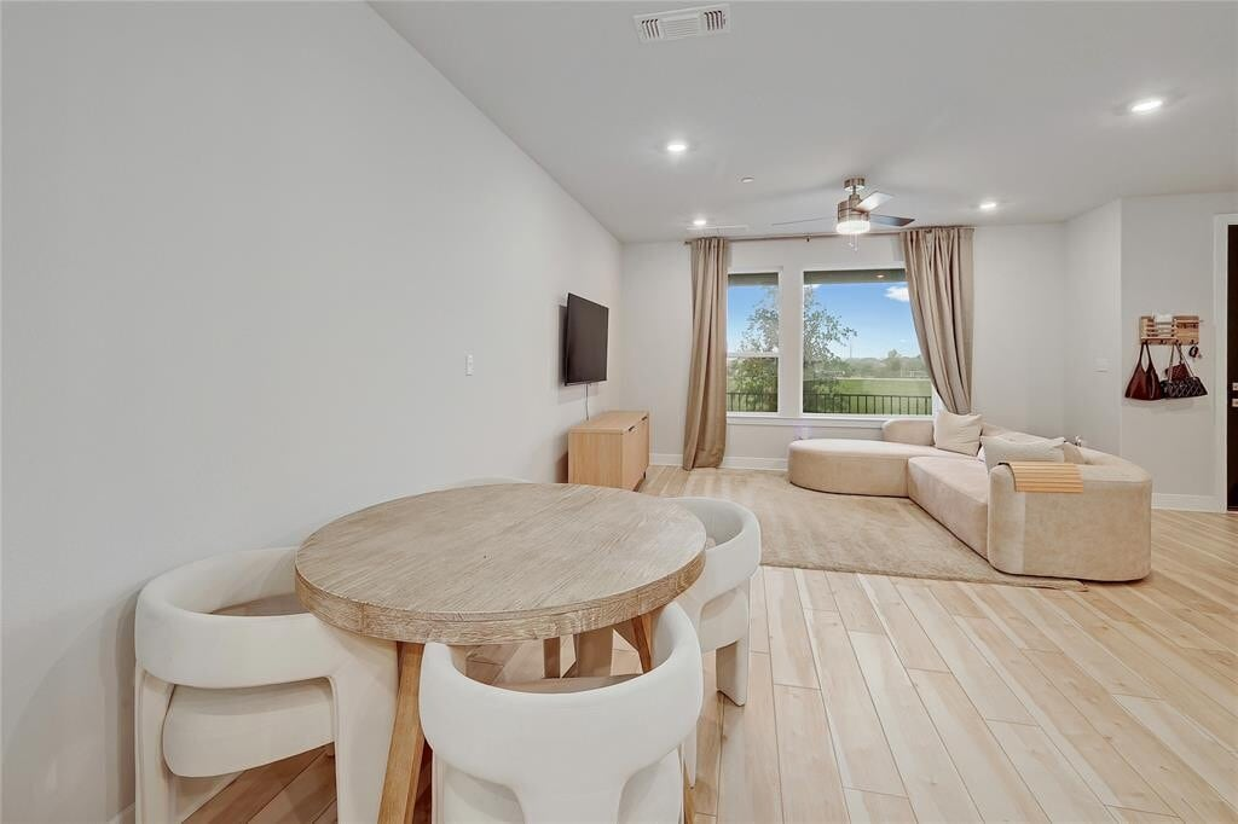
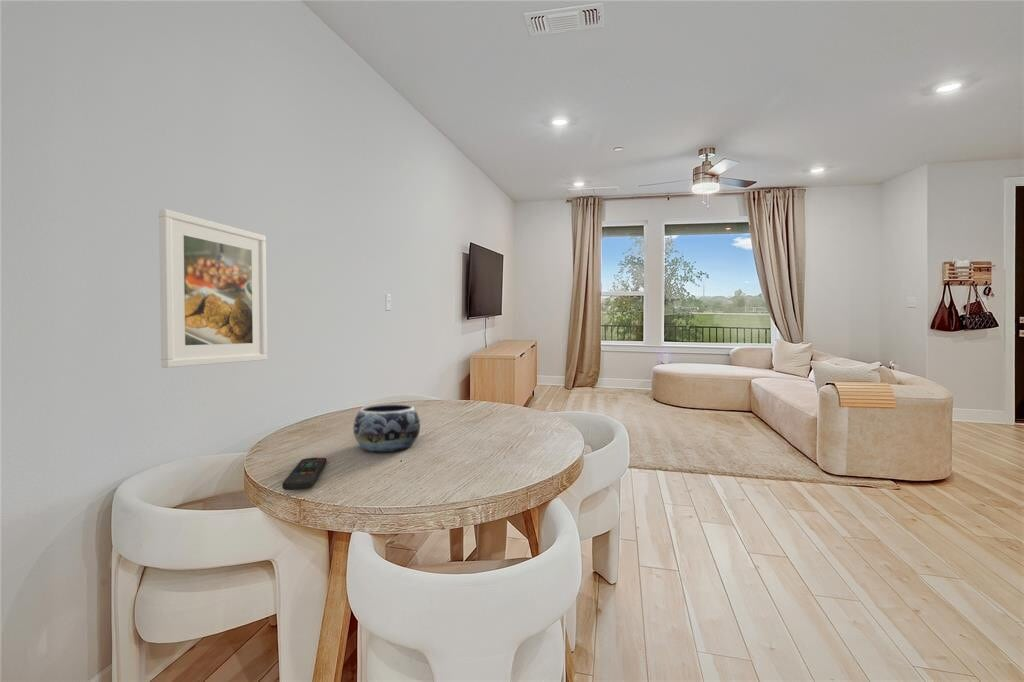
+ decorative bowl [352,403,421,453]
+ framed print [158,208,268,369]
+ remote control [281,457,328,491]
